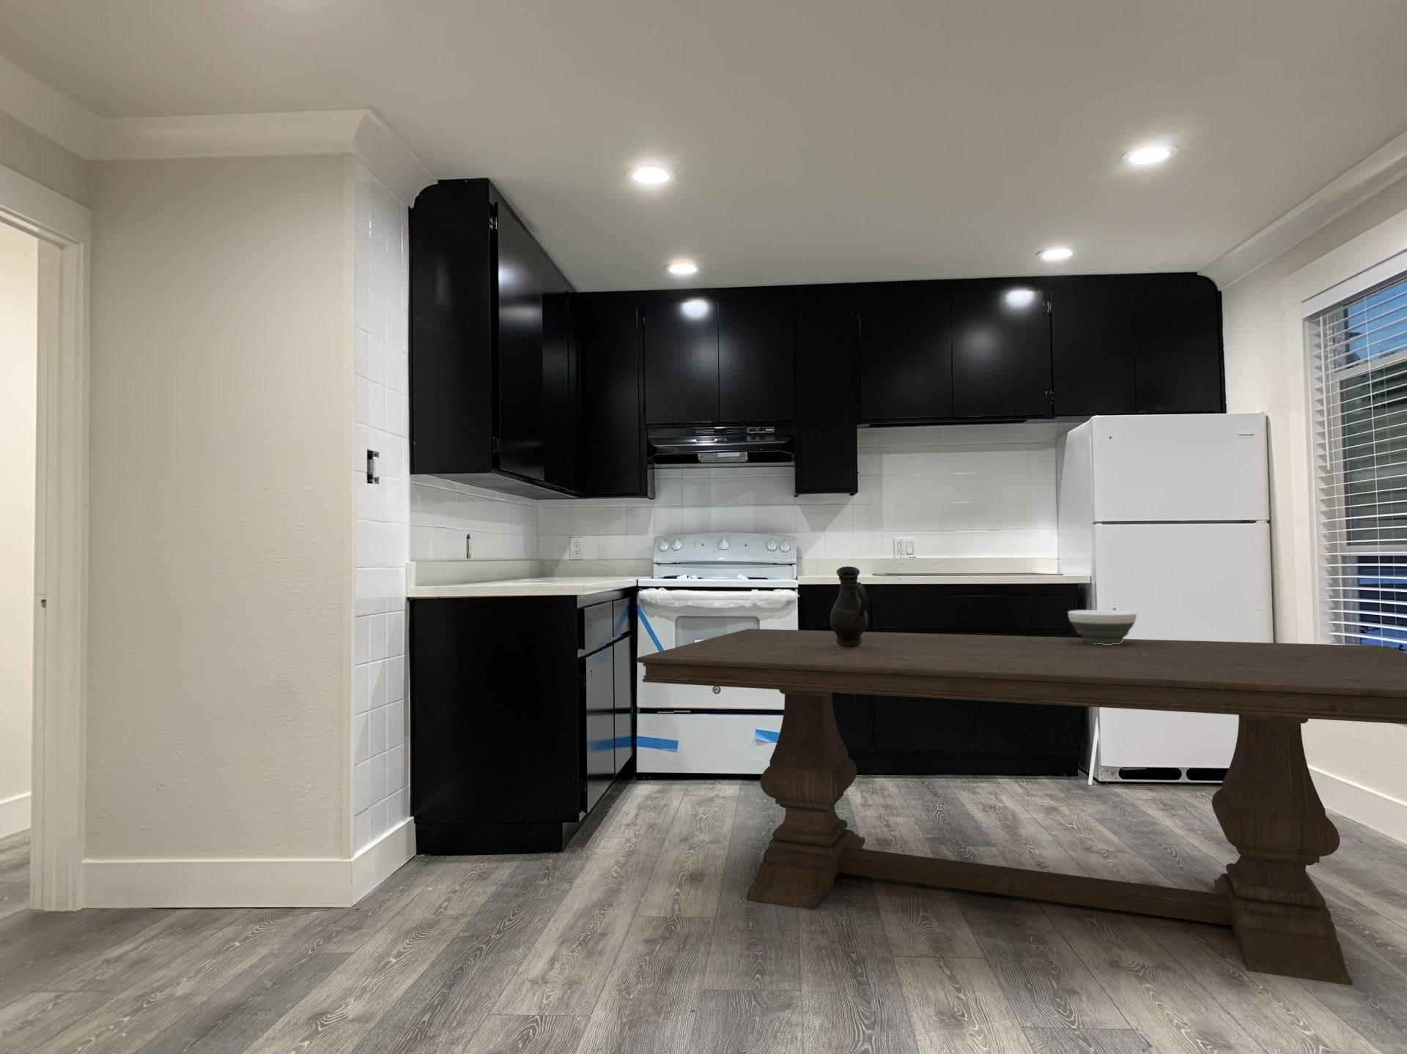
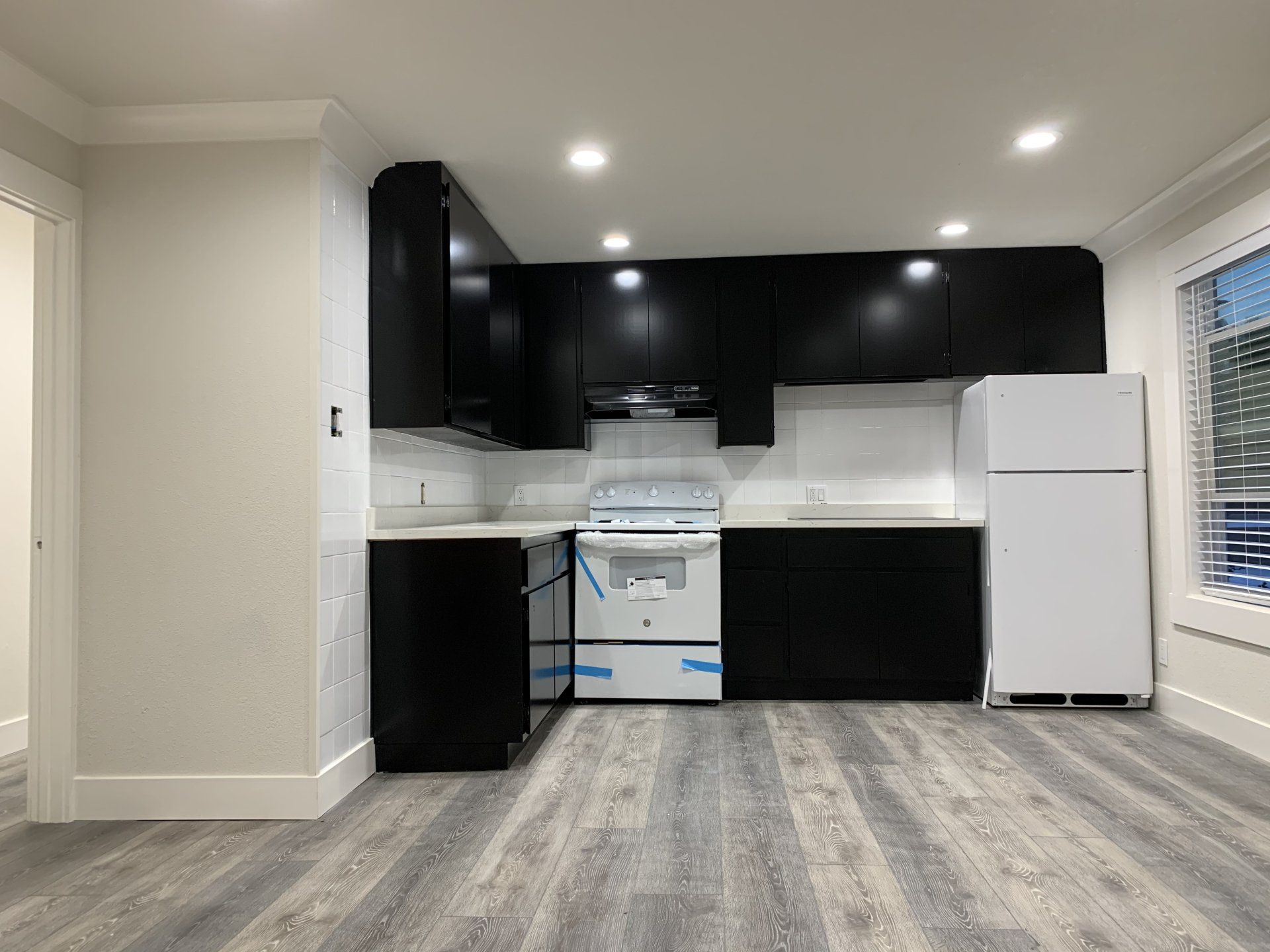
- dining table [636,628,1407,986]
- jug [830,566,869,647]
- bowl [1067,609,1138,644]
